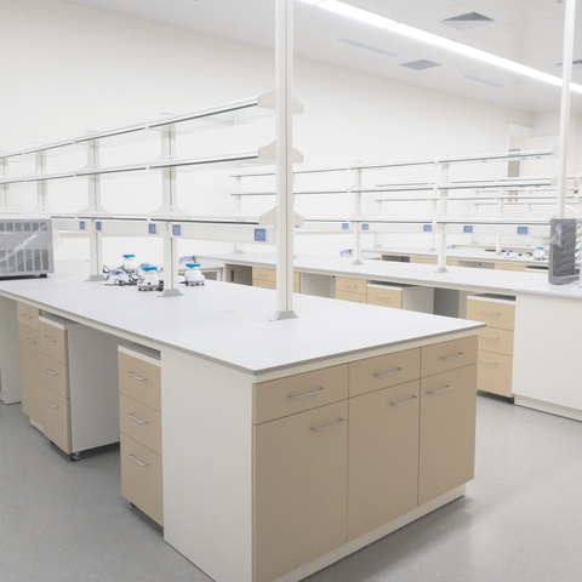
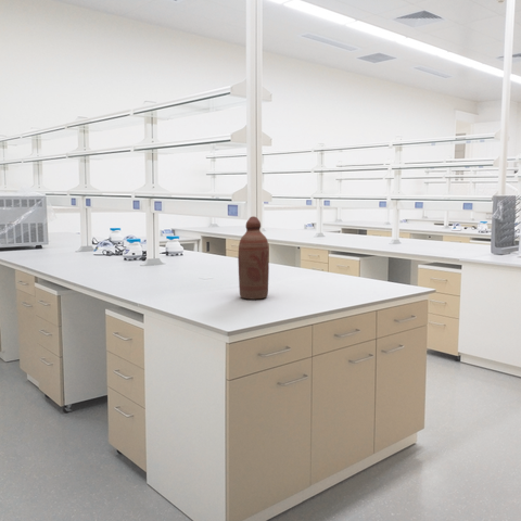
+ bottle [237,215,270,301]
